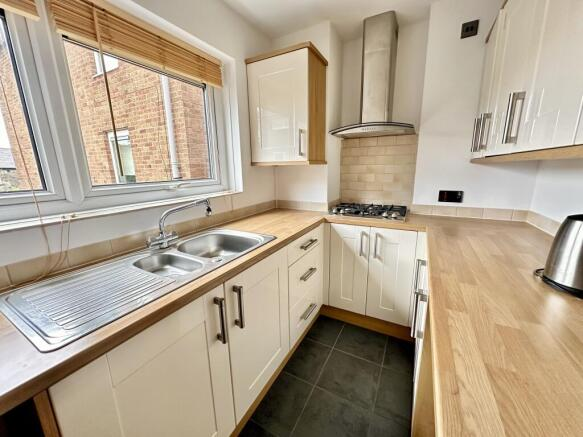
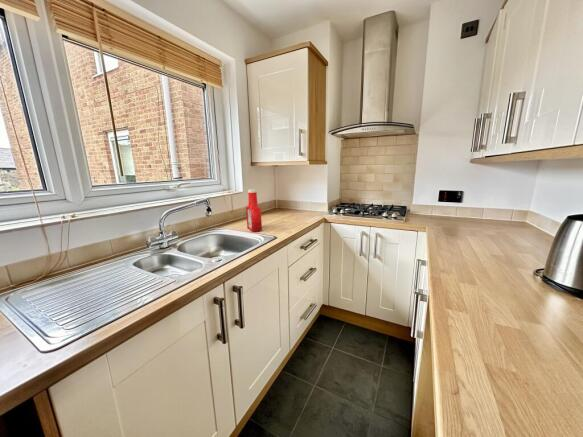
+ soap bottle [245,188,263,233]
